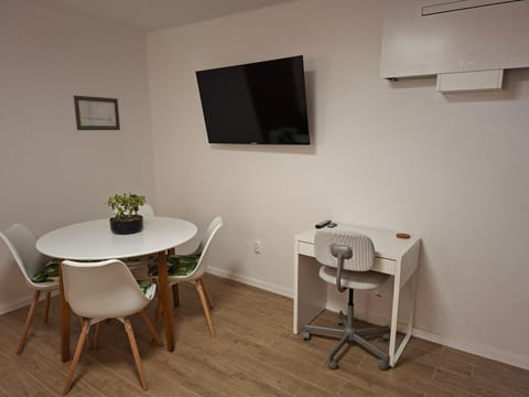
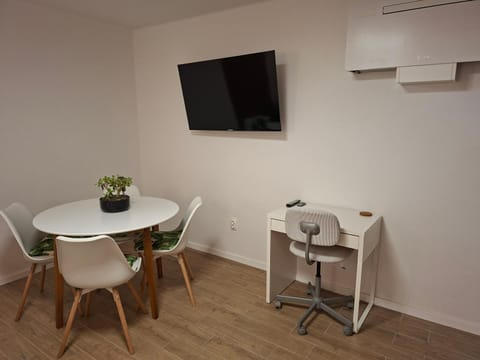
- wall art [73,95,121,131]
